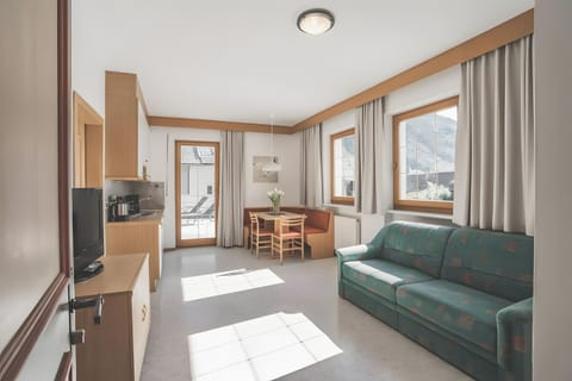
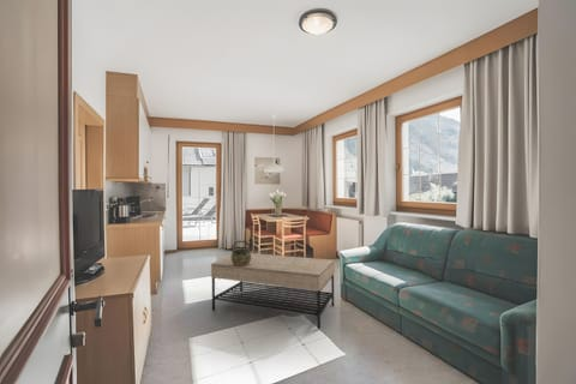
+ ceramic pot [229,240,252,265]
+ coffee table [210,252,336,330]
